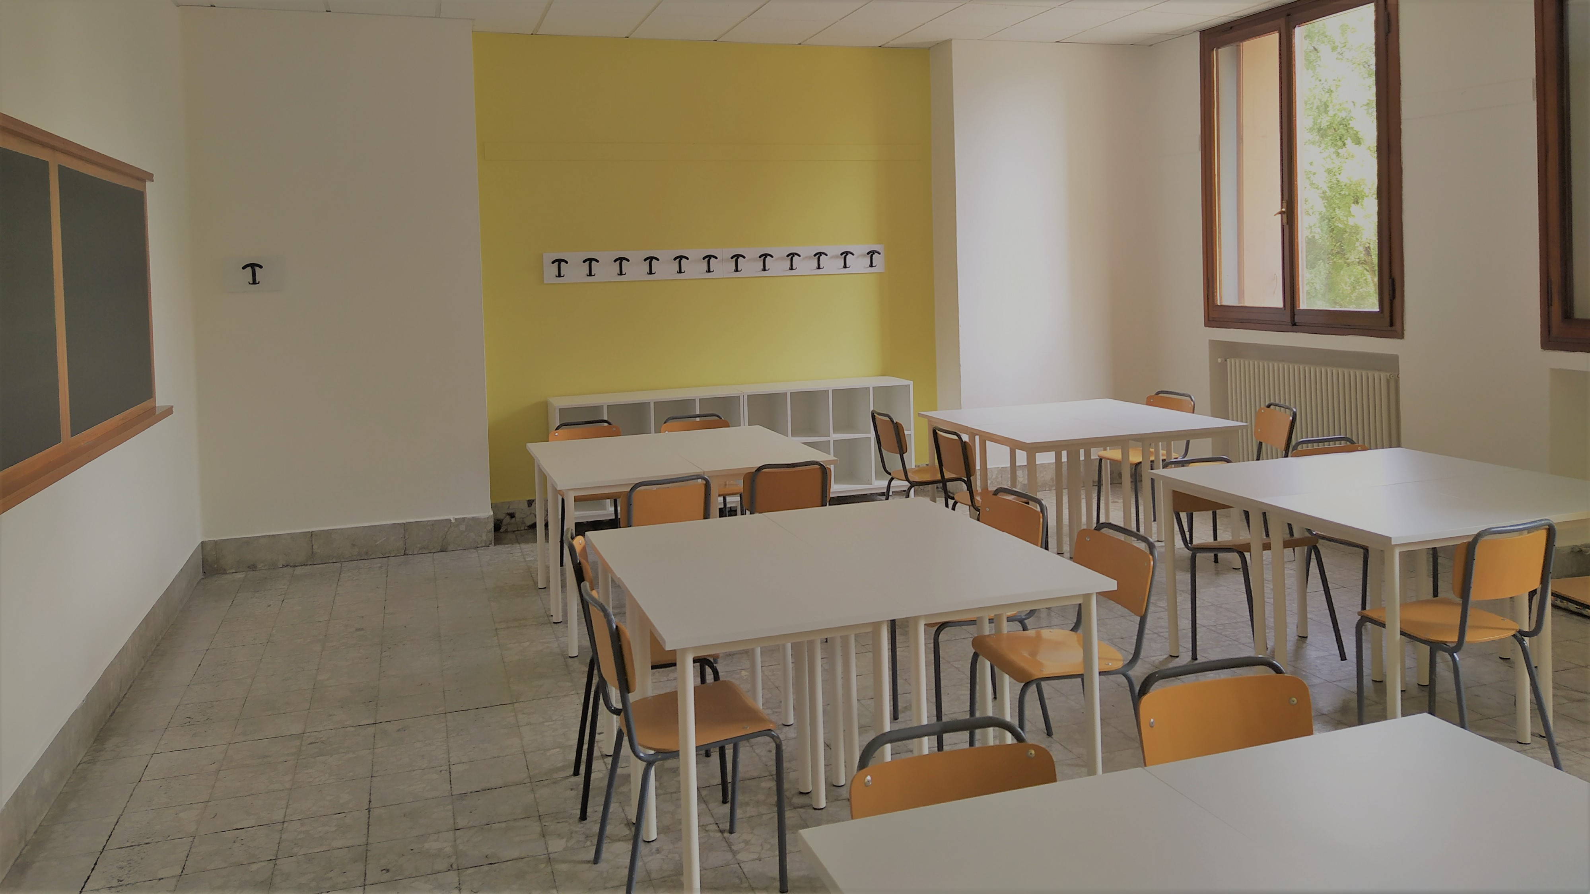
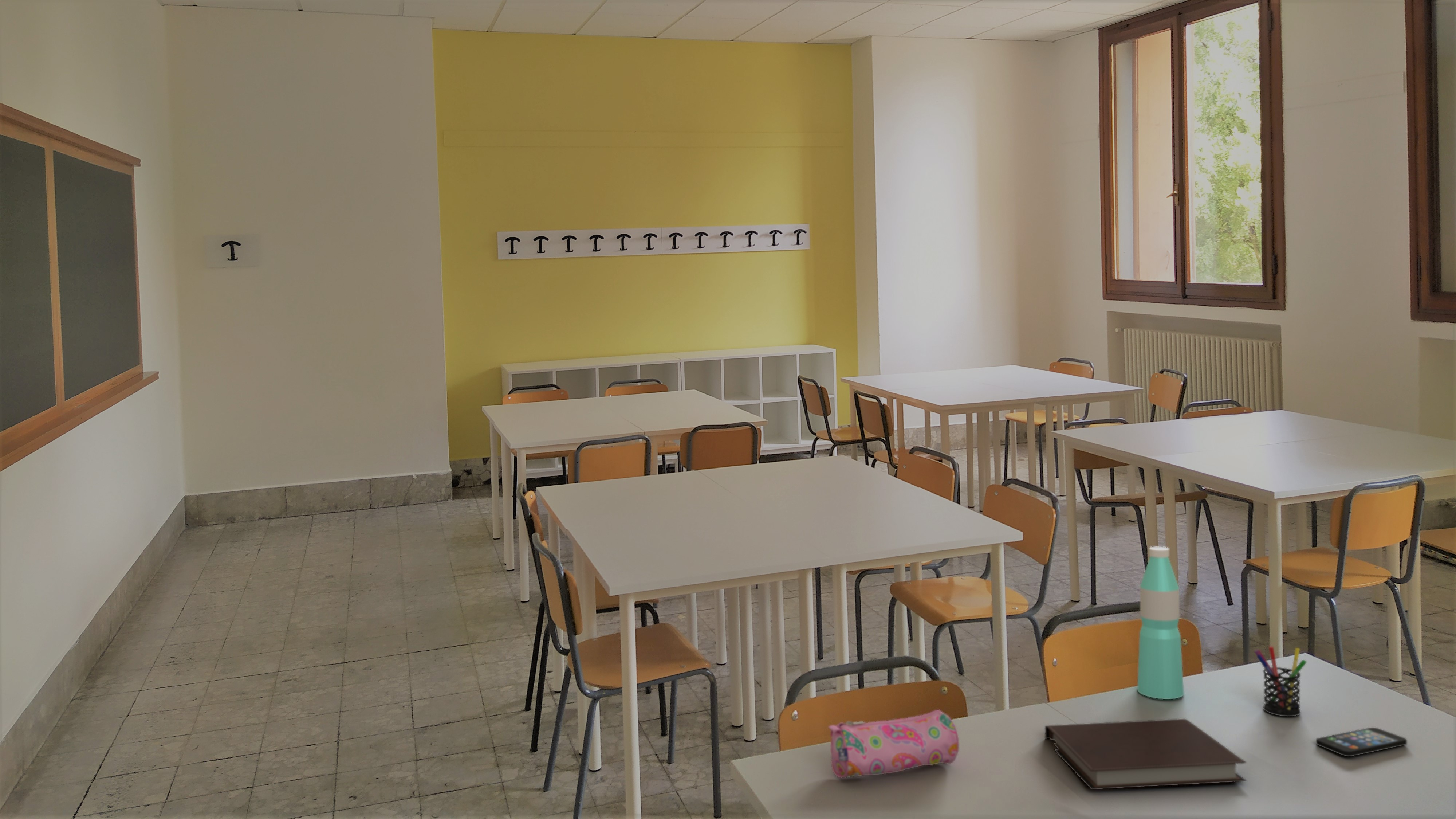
+ notebook [1044,718,1247,790]
+ pencil case [828,709,959,779]
+ smartphone [1315,727,1407,757]
+ water bottle [1137,546,1184,700]
+ pen holder [1254,646,1307,717]
